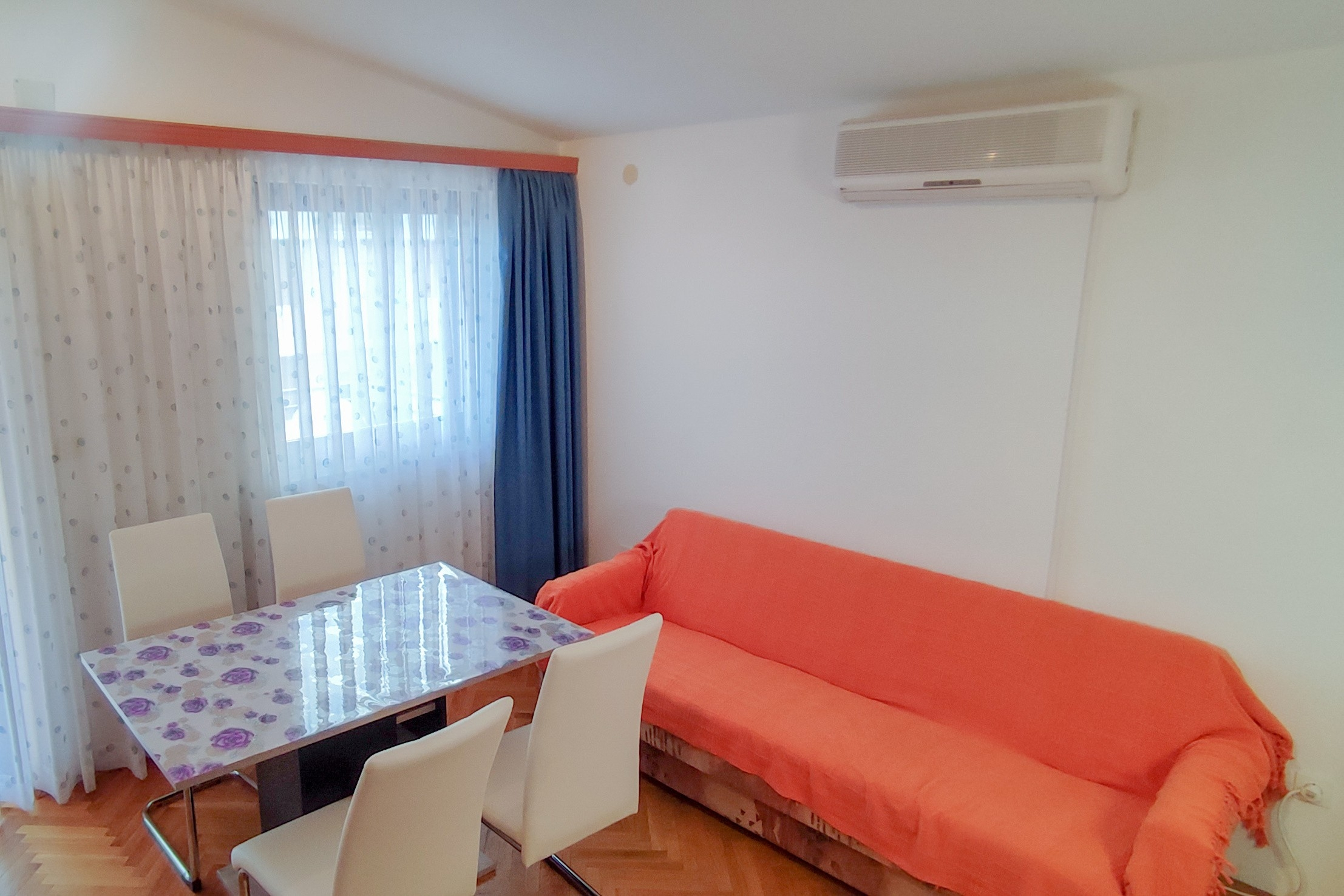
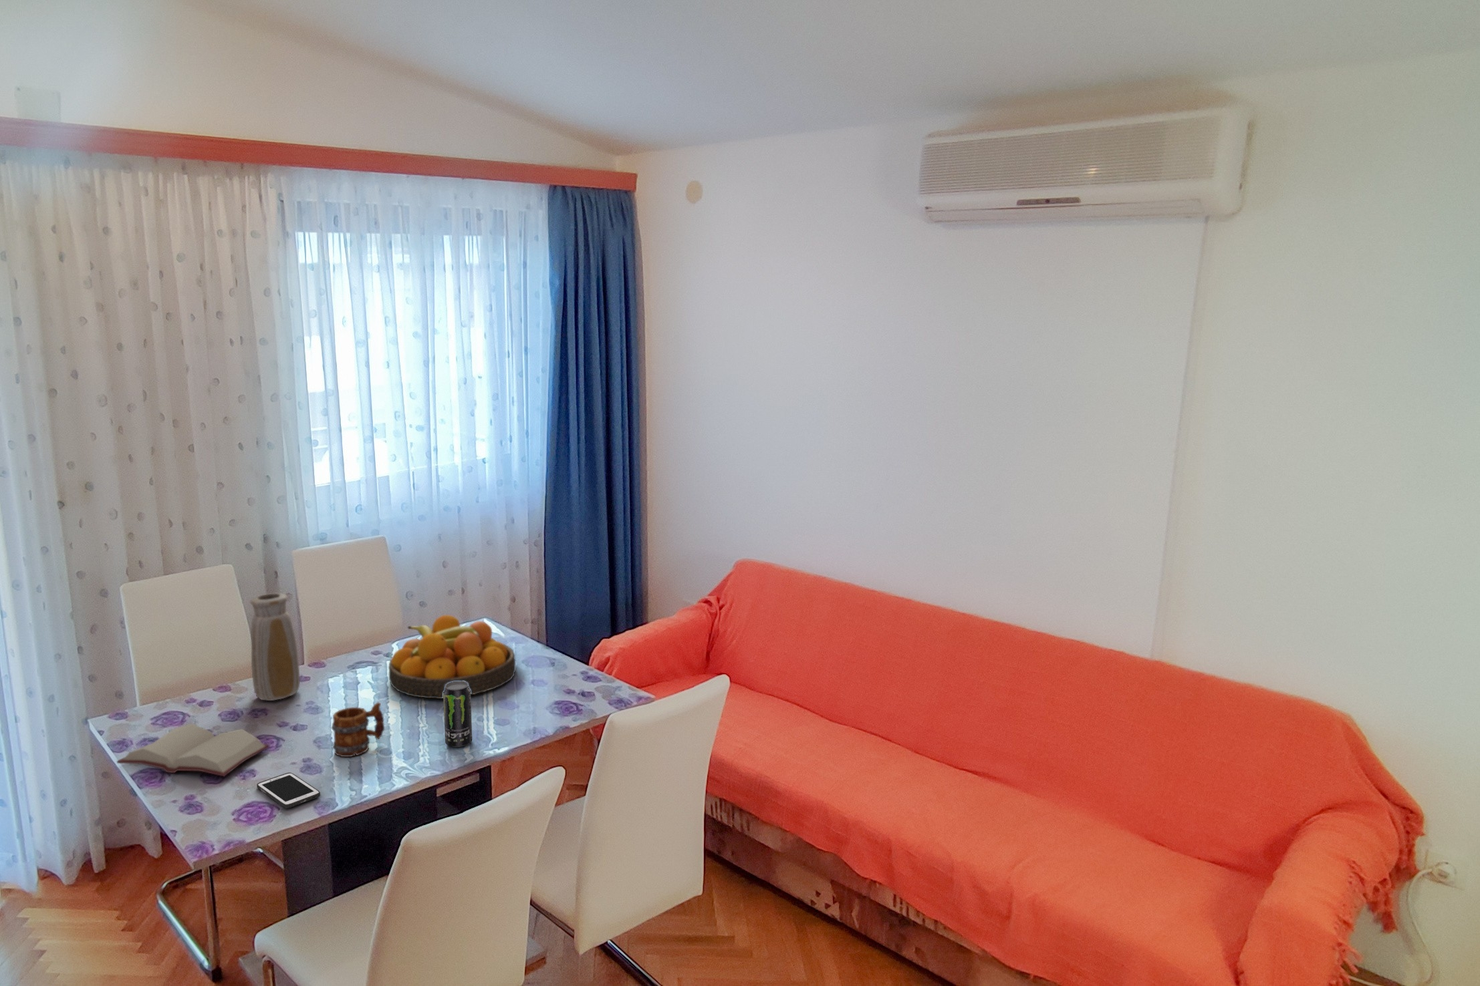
+ fruit bowl [388,614,516,700]
+ beverage can [443,681,472,747]
+ cell phone [255,771,320,809]
+ hardback book [117,723,271,777]
+ vase [249,592,301,701]
+ mug [330,701,385,757]
